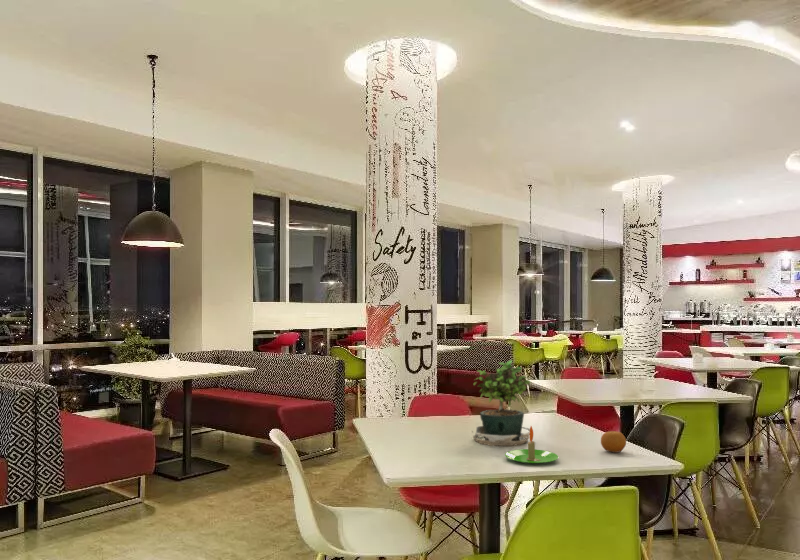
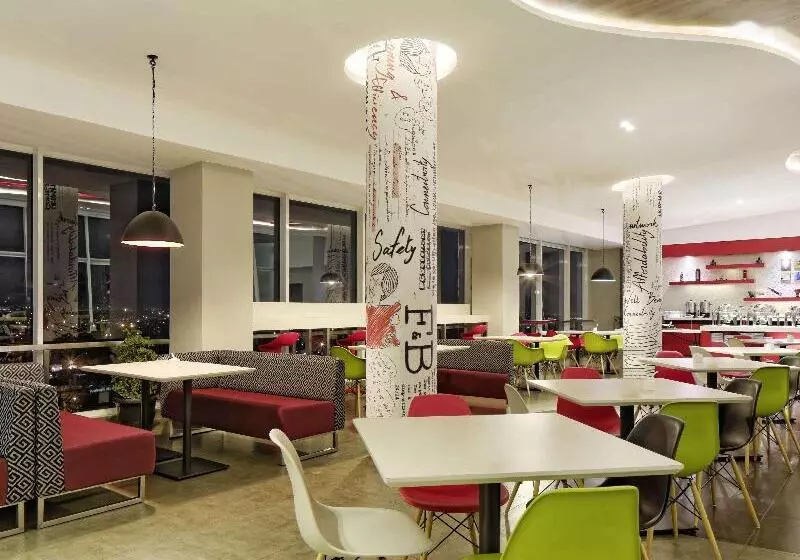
- potted plant [471,359,532,449]
- fruit [600,430,627,454]
- candle [504,425,559,465]
